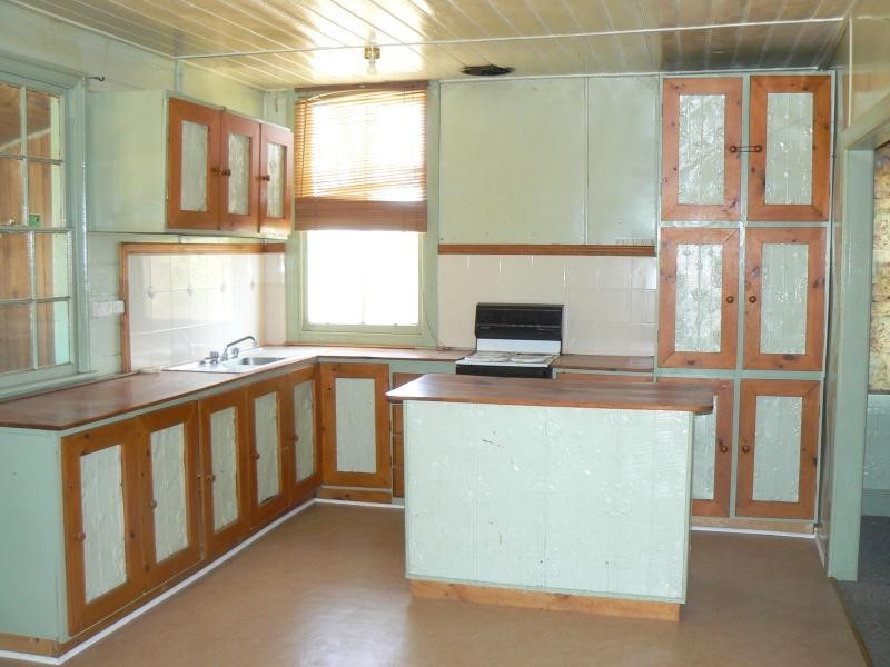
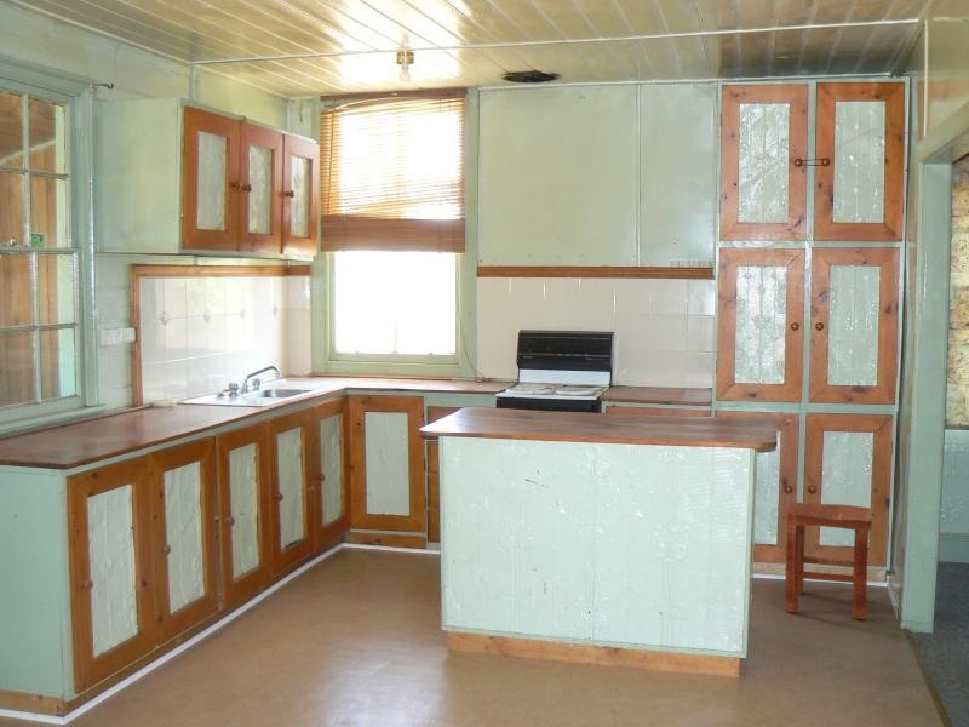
+ stool [784,502,873,620]
